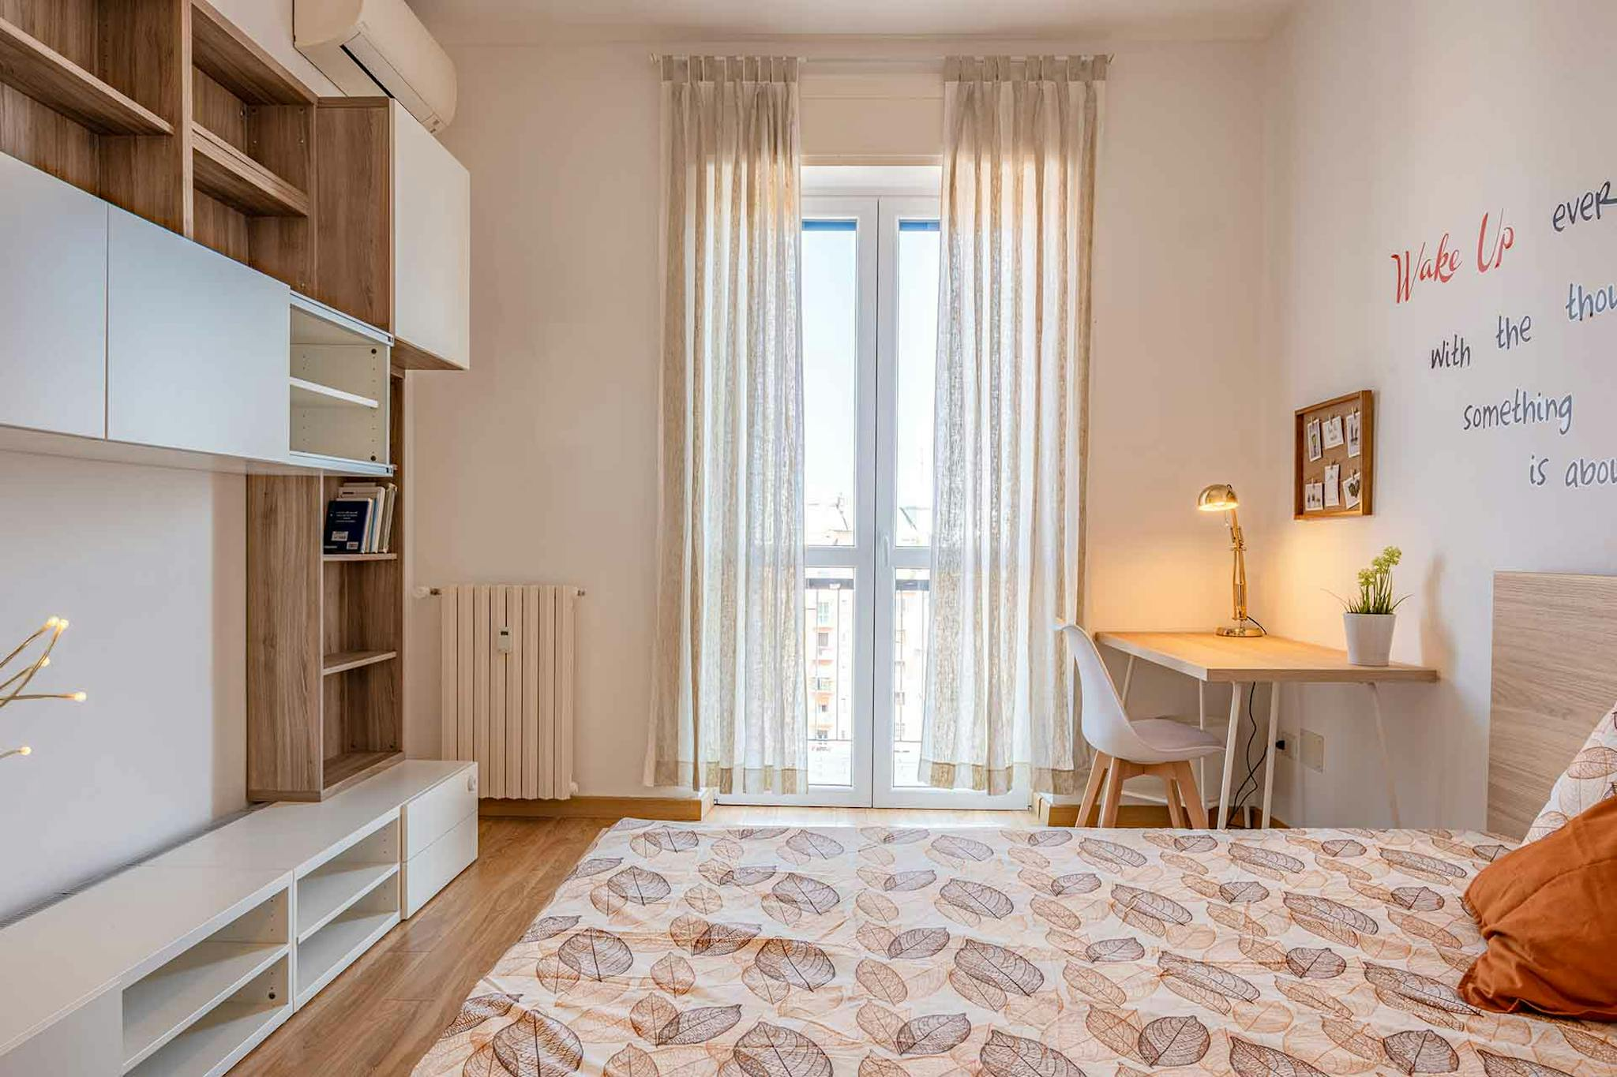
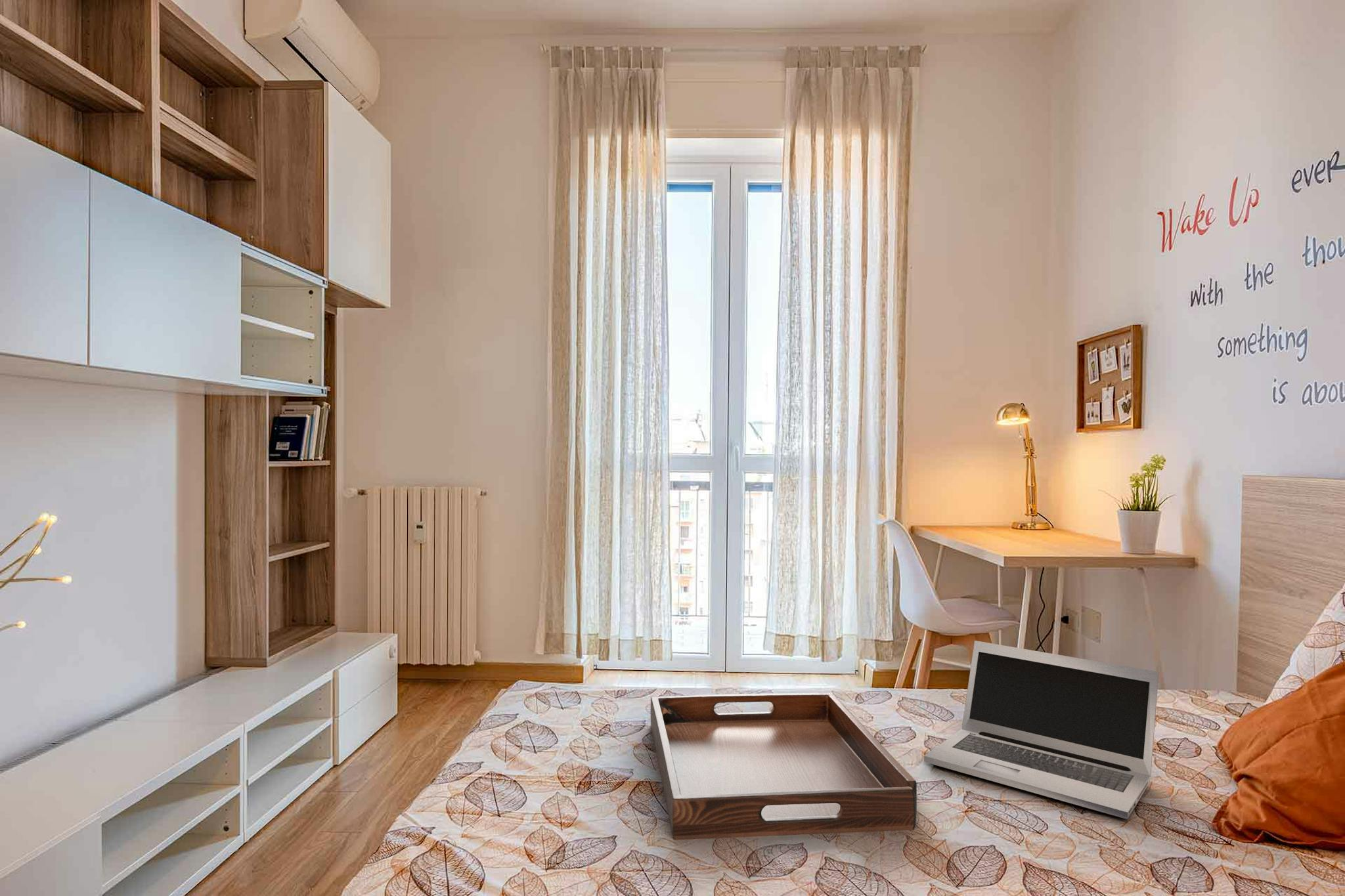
+ serving tray [650,693,917,840]
+ laptop [923,640,1160,820]
